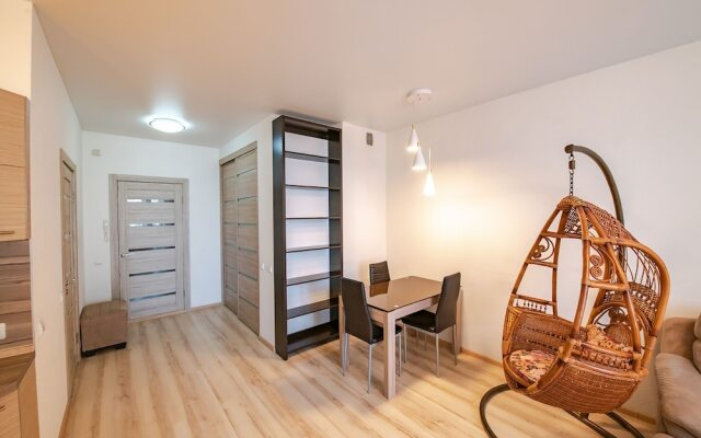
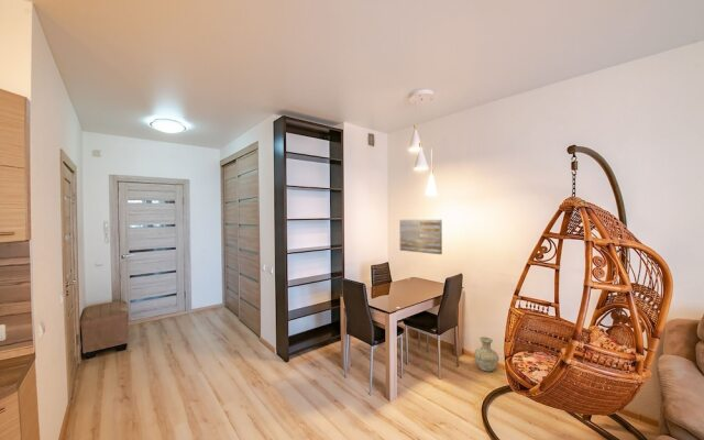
+ vase [473,336,499,373]
+ wall art [398,219,443,255]
